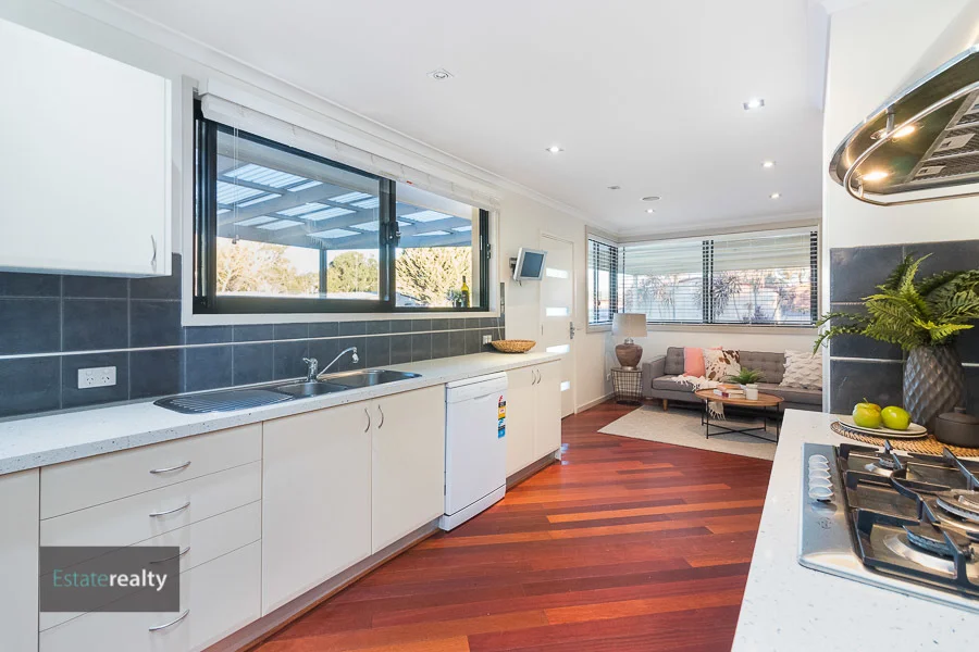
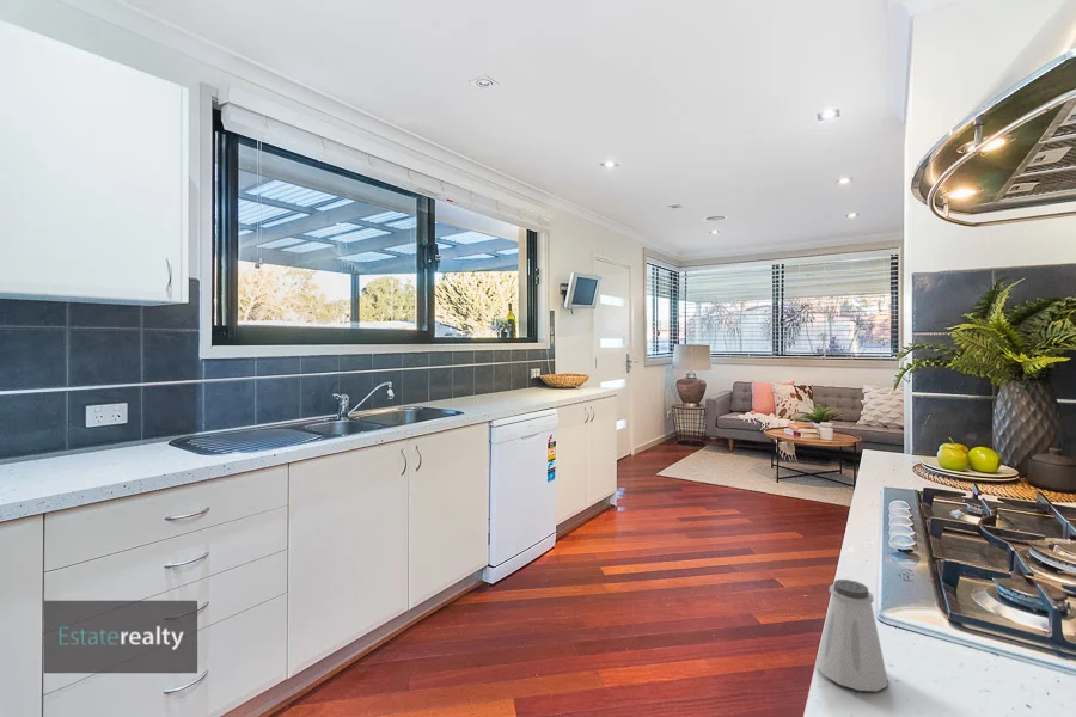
+ saltshaker [814,578,888,692]
